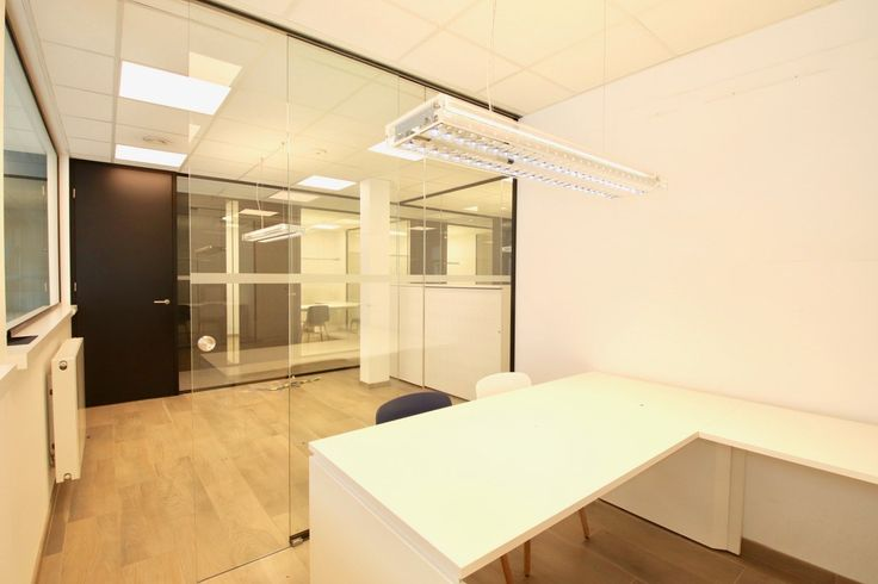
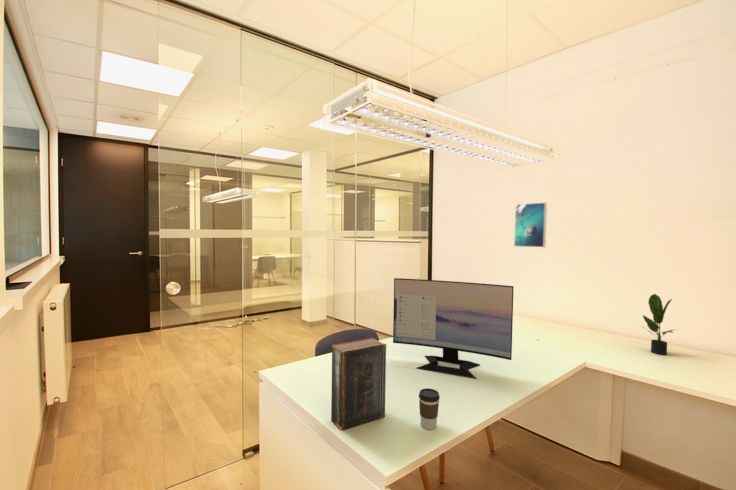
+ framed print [513,202,548,248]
+ coffee cup [418,387,441,431]
+ potted plant [640,293,676,356]
+ computer monitor [392,277,515,380]
+ book [330,336,387,431]
